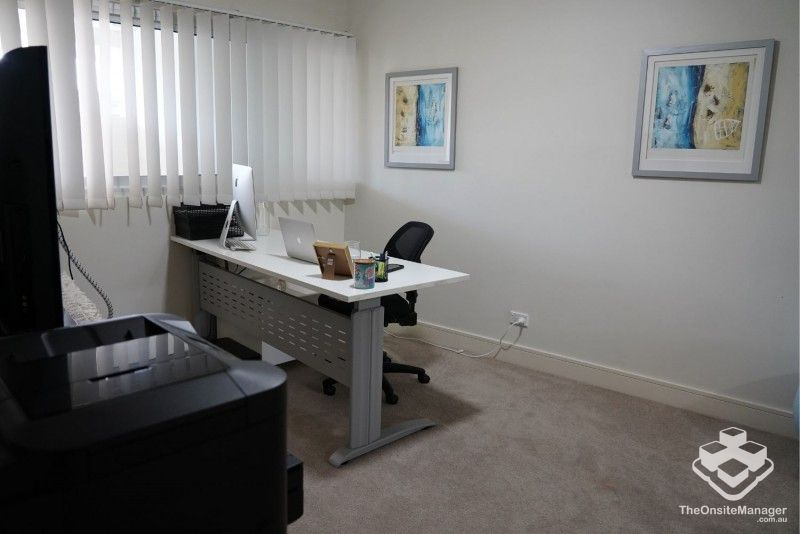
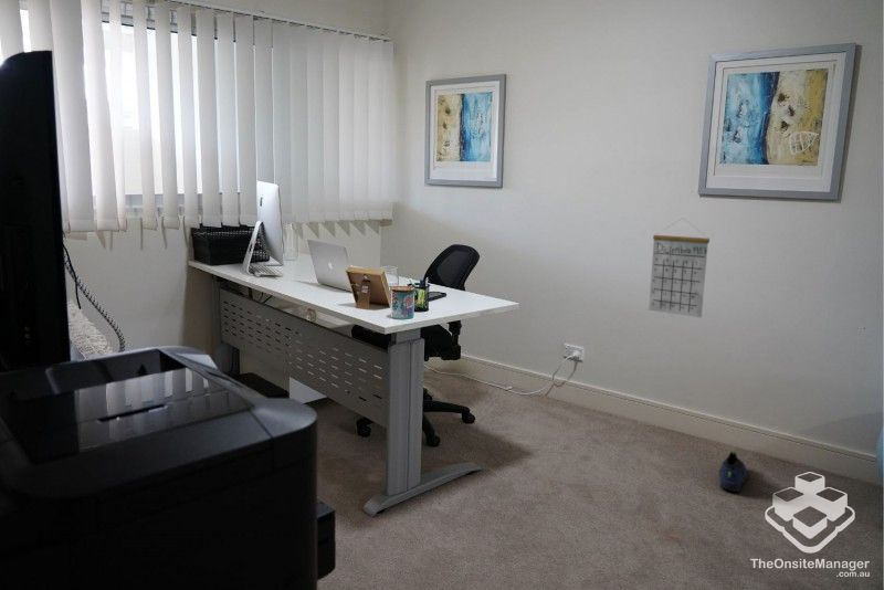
+ sneaker [718,449,749,493]
+ calendar [648,218,711,319]
